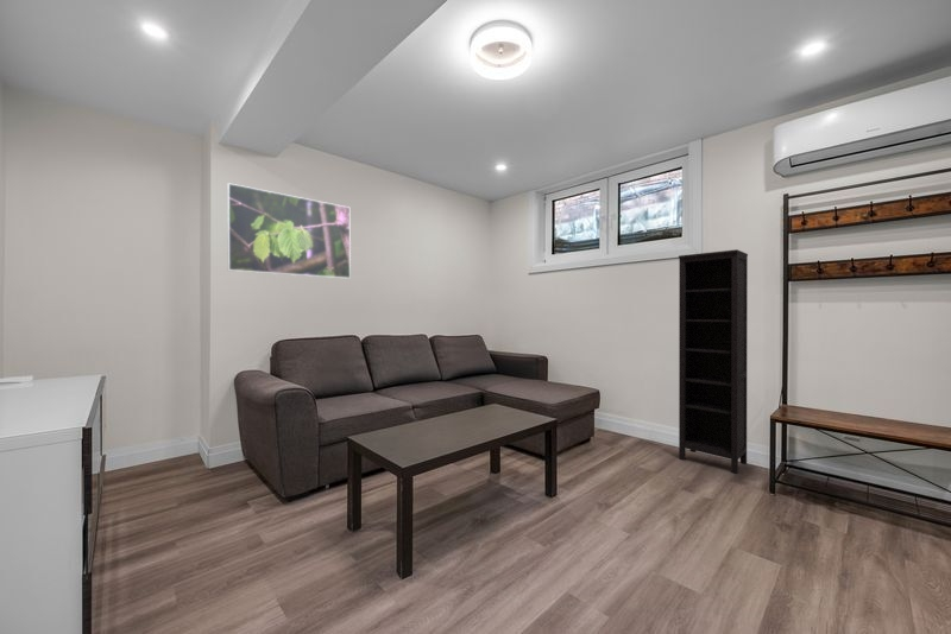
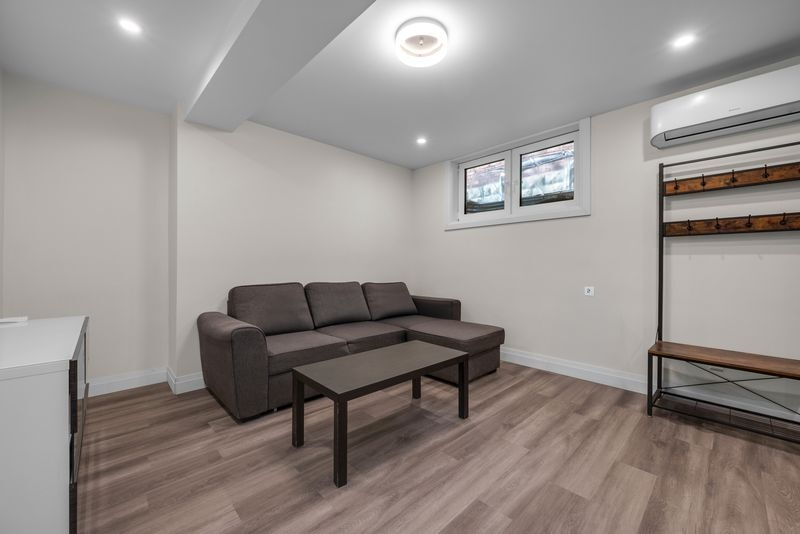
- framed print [226,182,352,280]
- bookcase [678,248,749,475]
